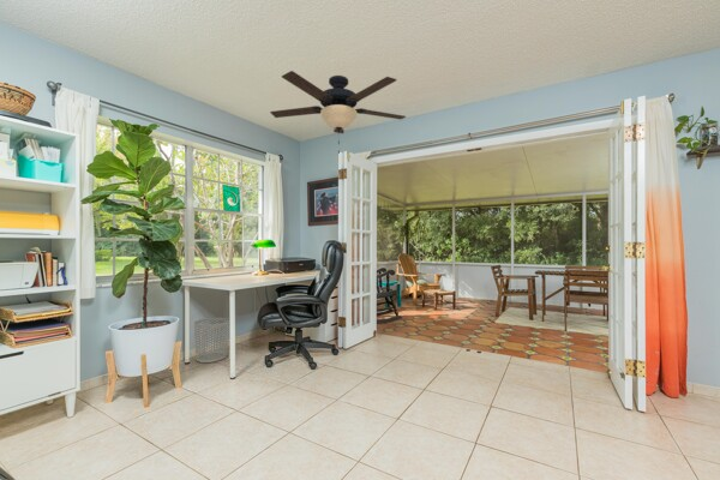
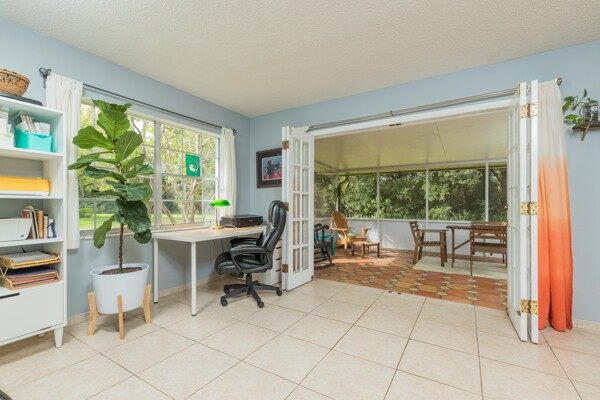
- ceiling fan [269,70,407,155]
- waste bin [193,317,230,364]
